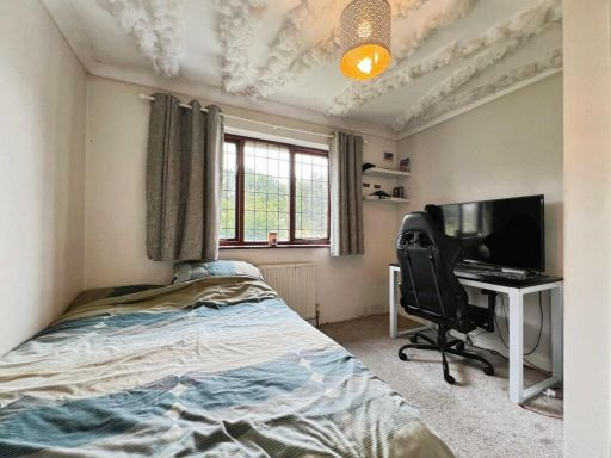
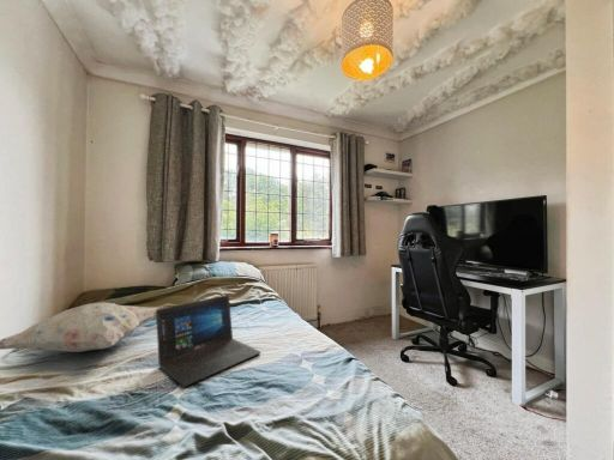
+ decorative pillow [0,301,162,353]
+ laptop [155,293,261,388]
